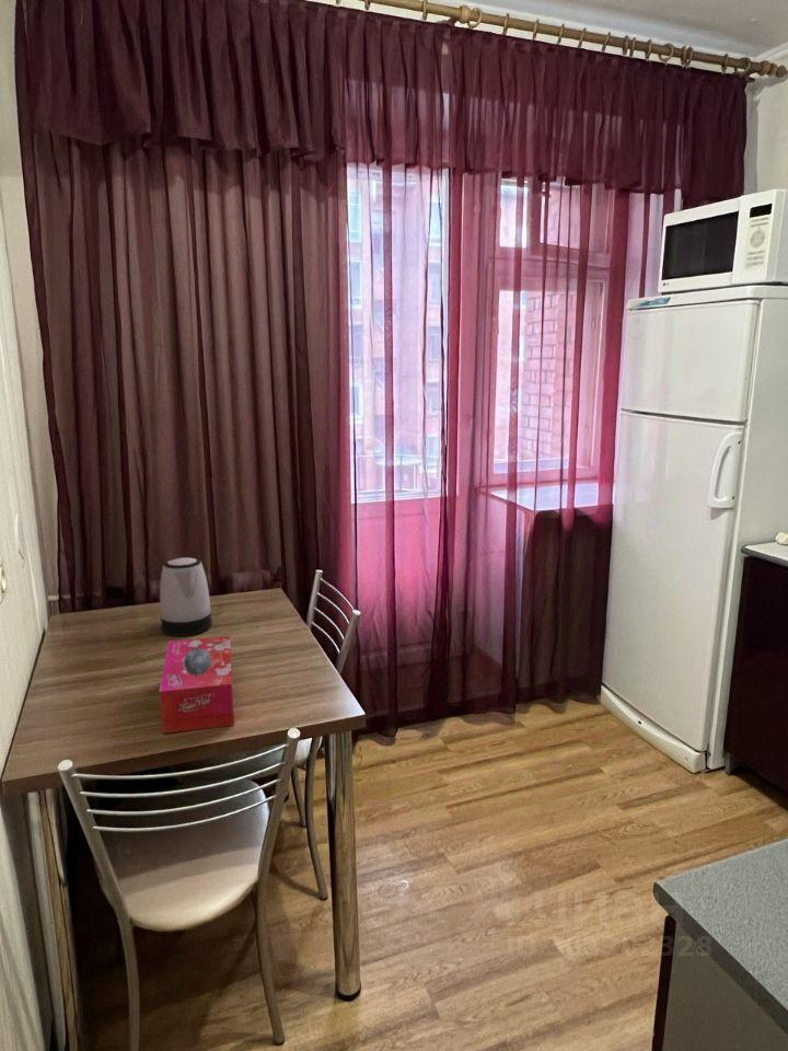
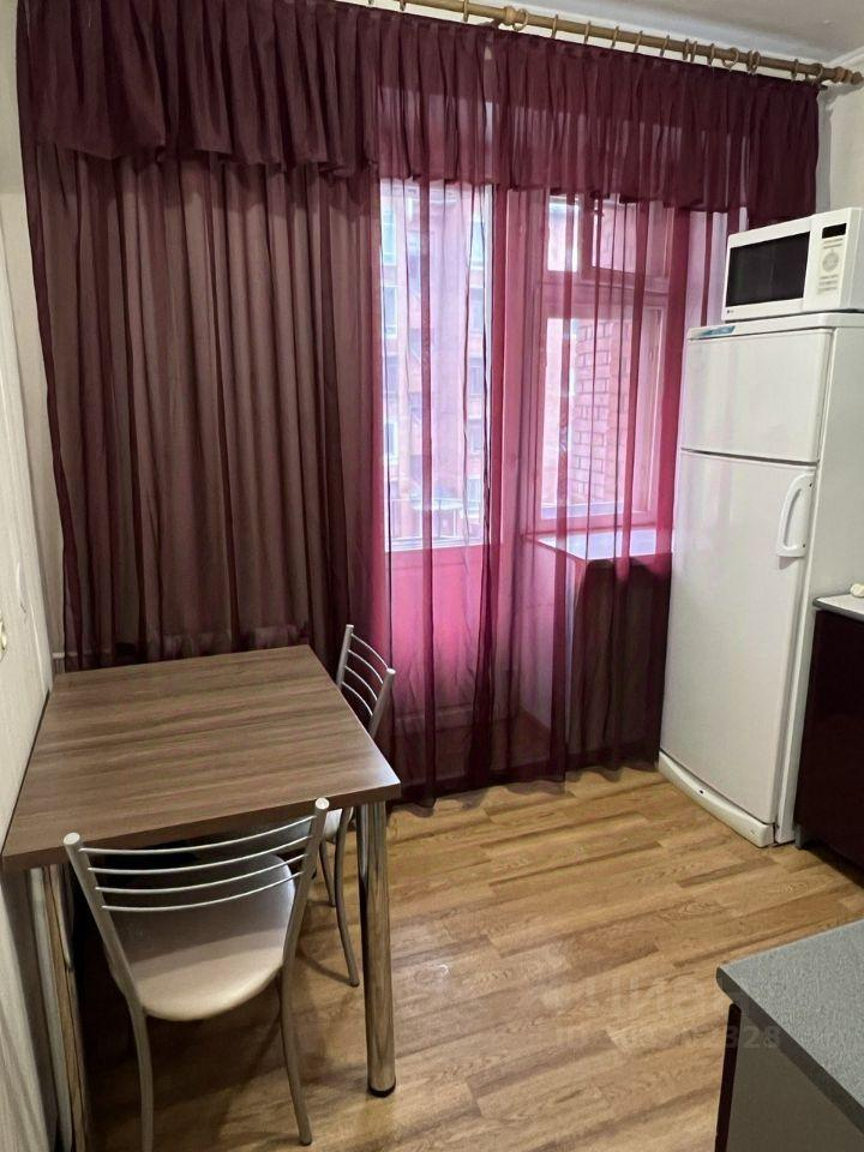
- tissue box [159,635,235,735]
- kettle [159,556,213,637]
